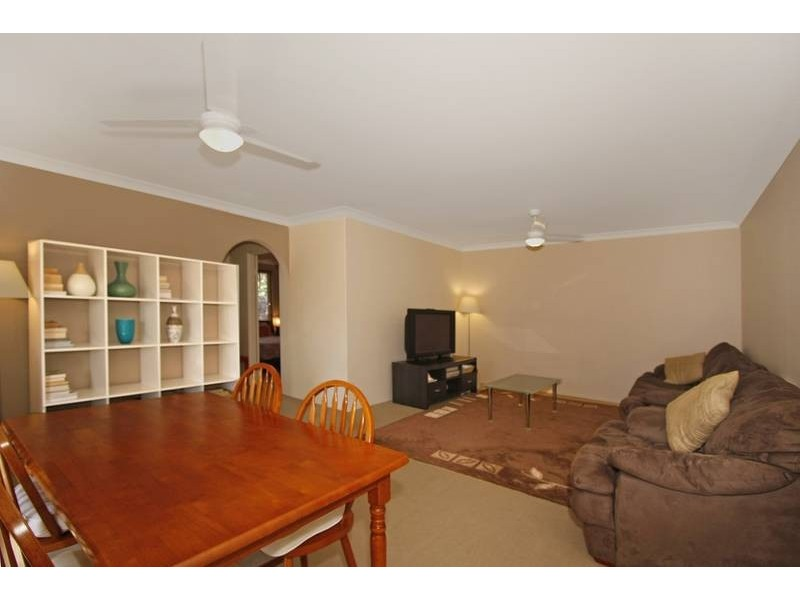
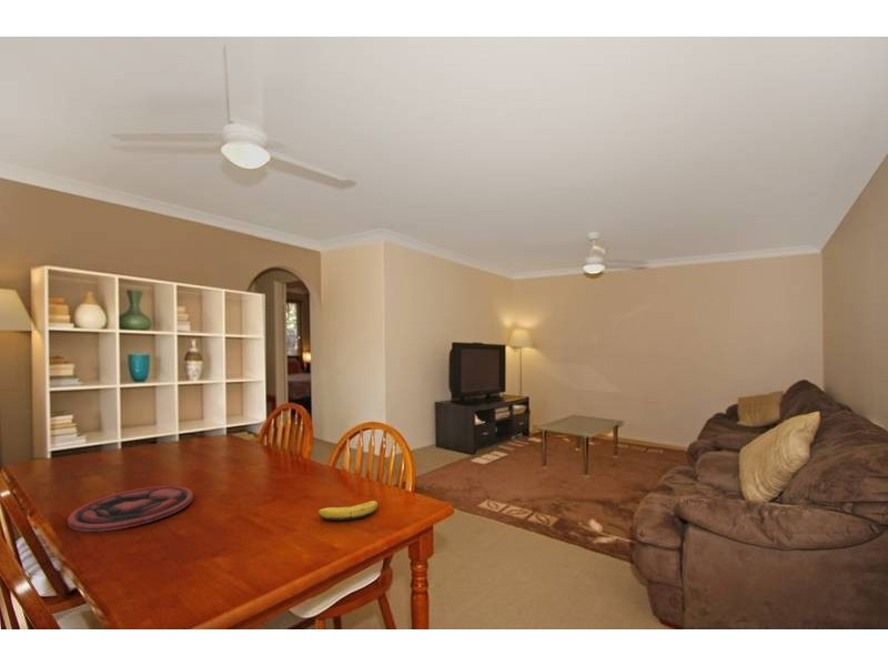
+ plate [67,485,194,533]
+ banana [317,500,379,523]
